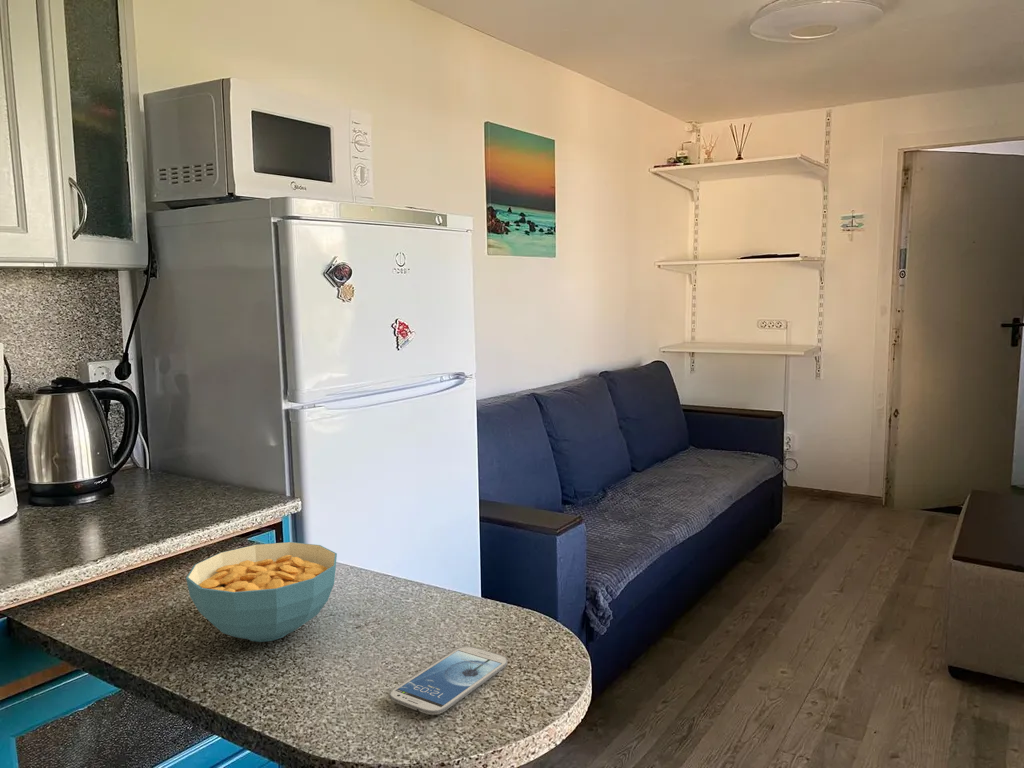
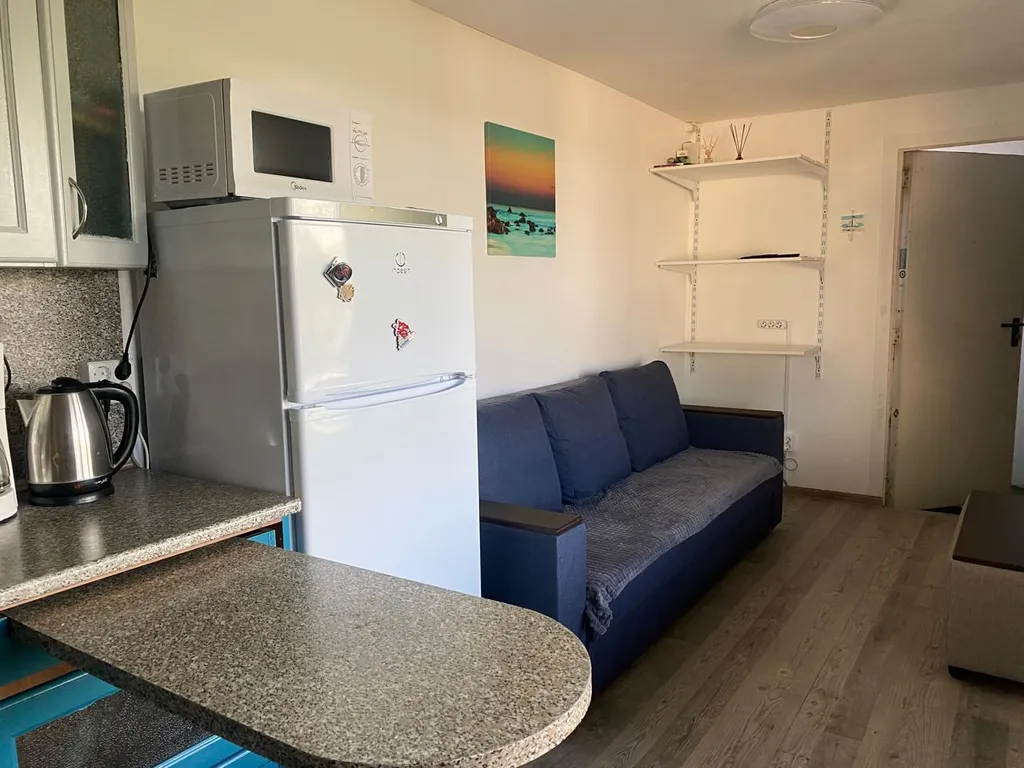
- cereal bowl [185,541,338,643]
- smartphone [389,646,508,716]
